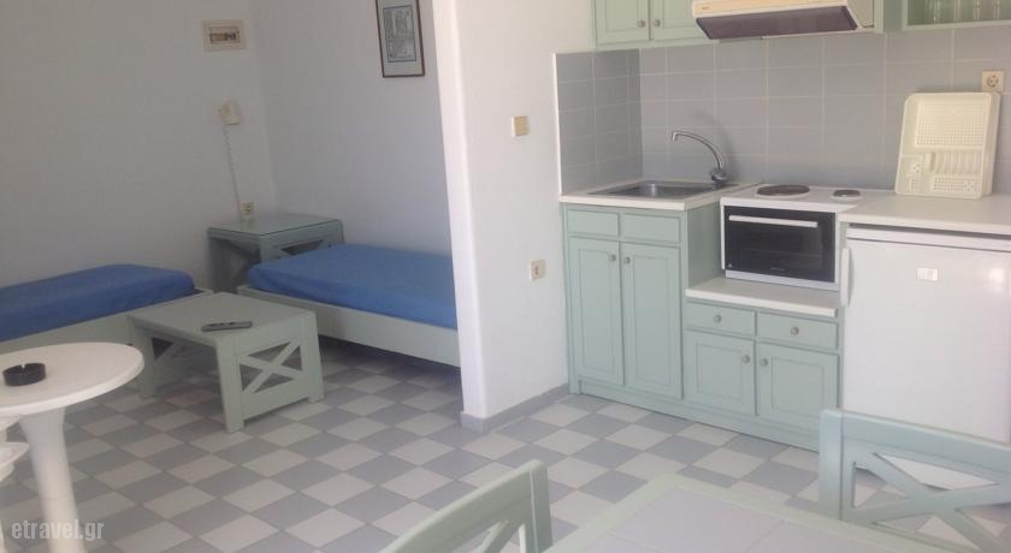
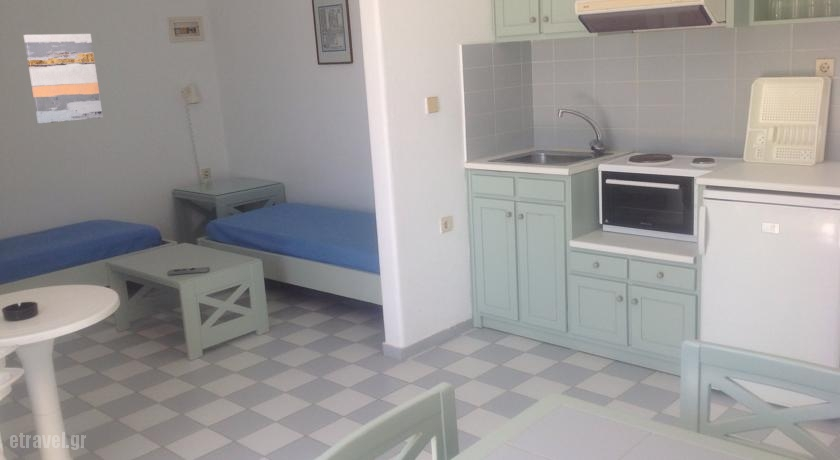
+ wall art [23,33,104,125]
